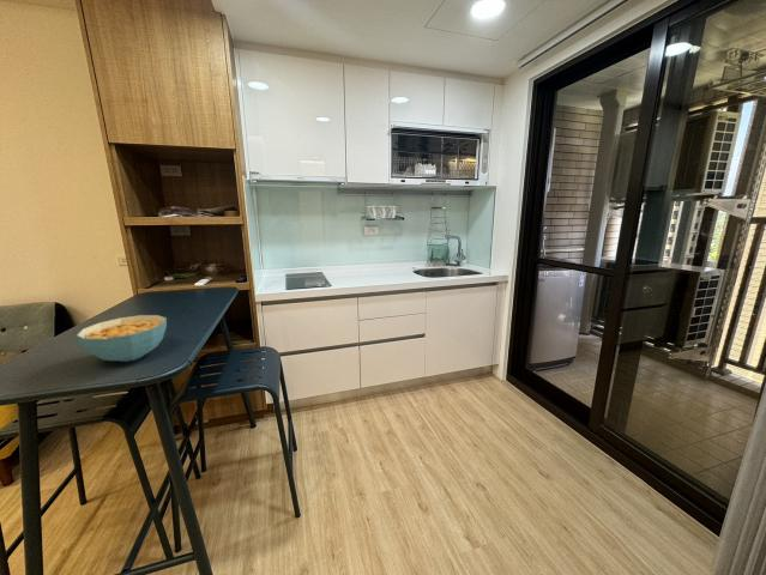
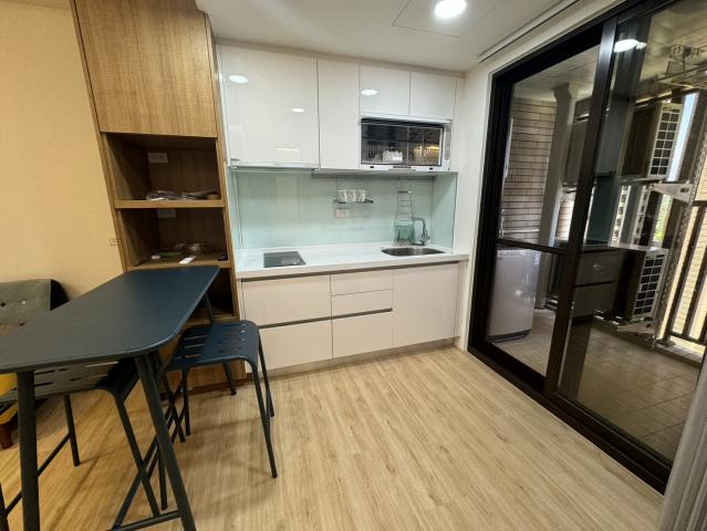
- cereal bowl [76,314,168,363]
